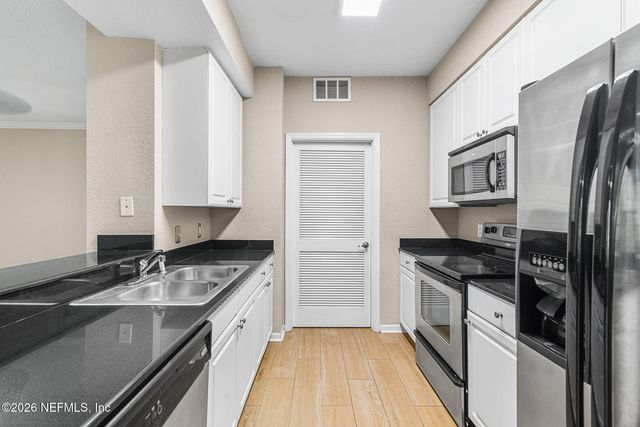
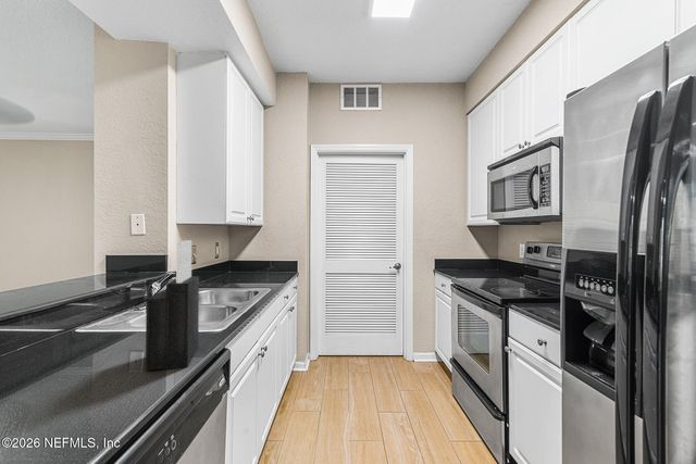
+ knife block [145,239,200,372]
